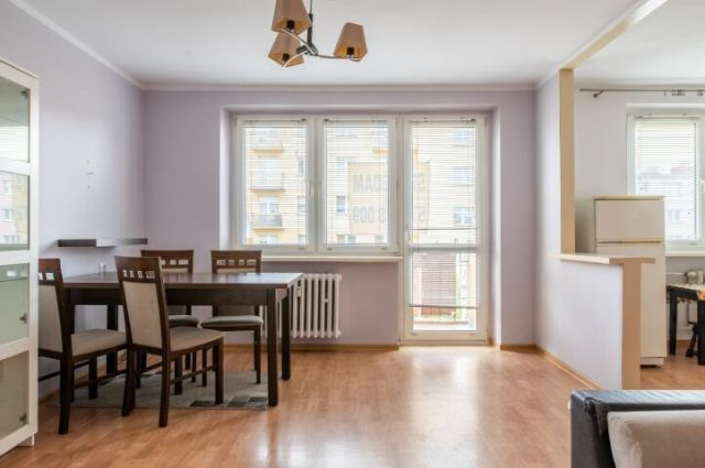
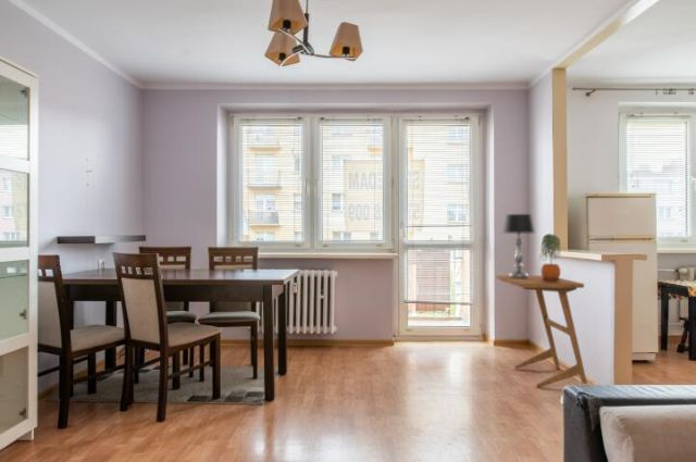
+ side table [496,274,588,389]
+ potted plant [538,233,562,283]
+ table lamp [501,213,536,278]
